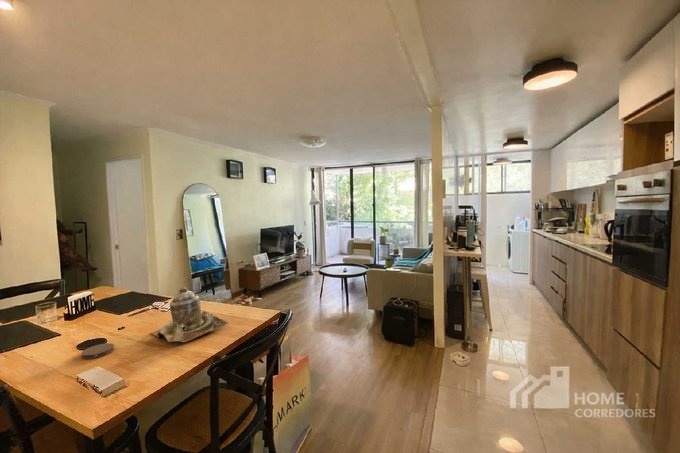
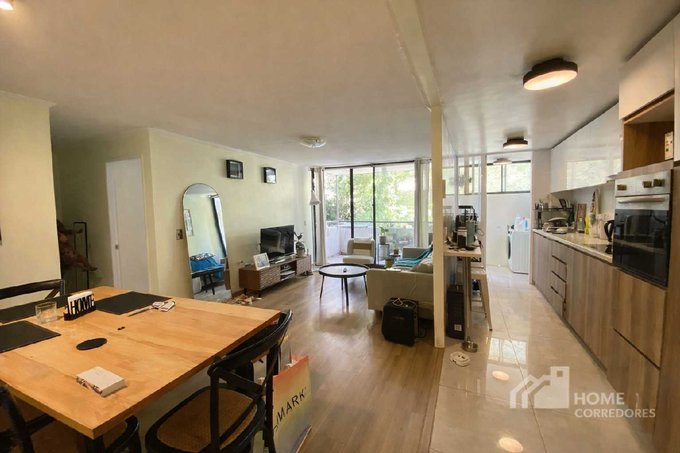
- teapot [150,285,229,343]
- coaster [80,342,115,360]
